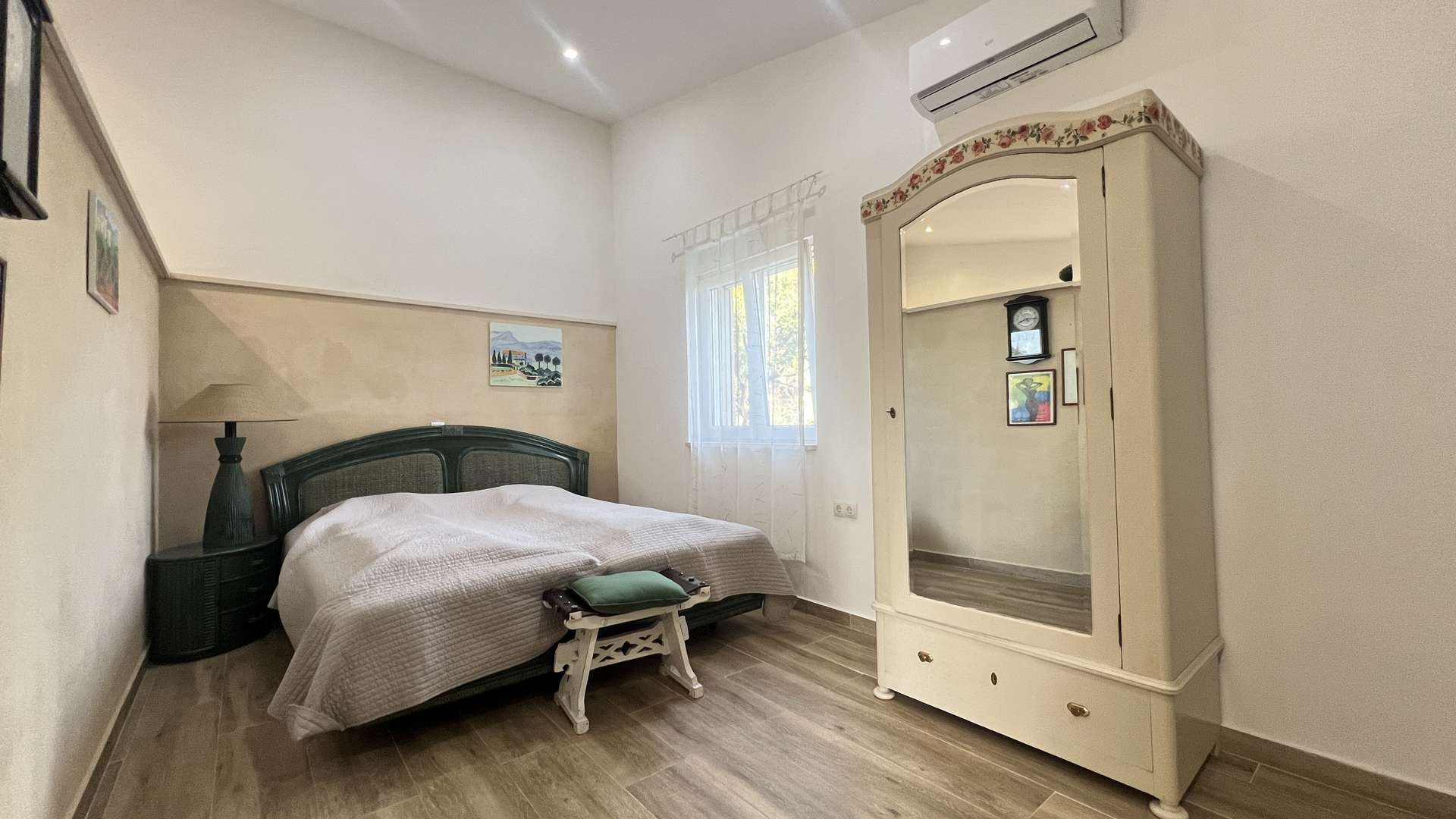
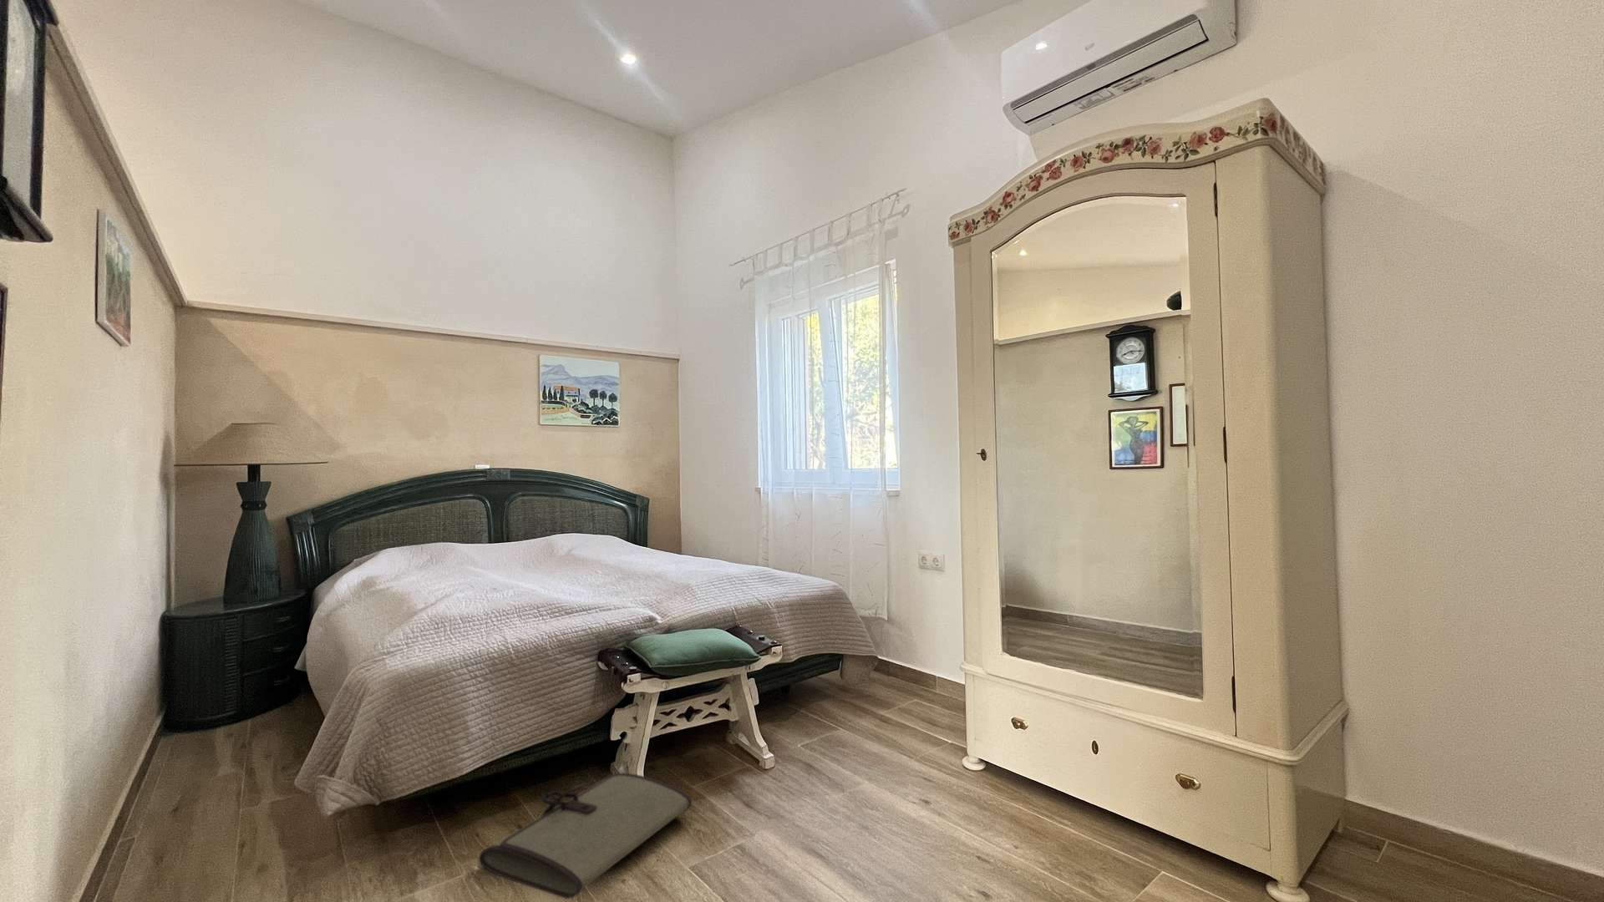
+ tool roll [478,772,693,900]
